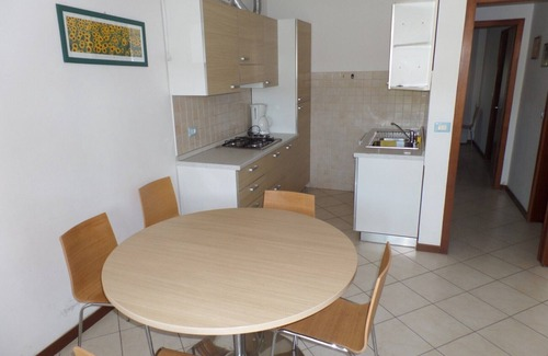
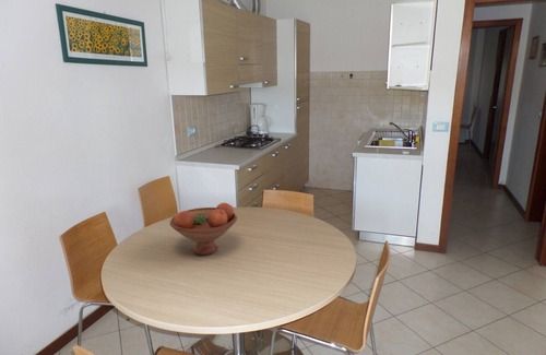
+ fruit bowl [169,202,238,256]
